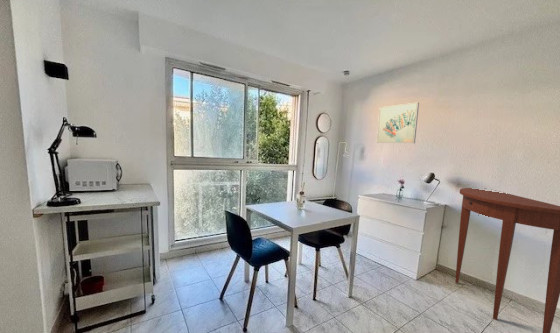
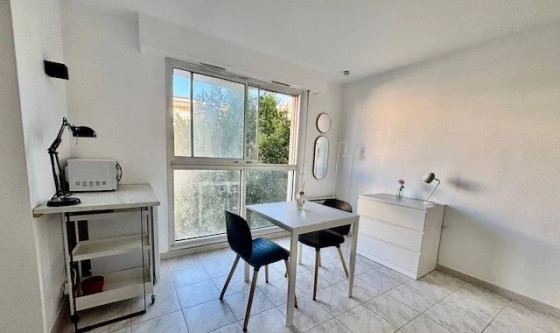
- wall art [376,102,420,144]
- console table [454,187,560,333]
